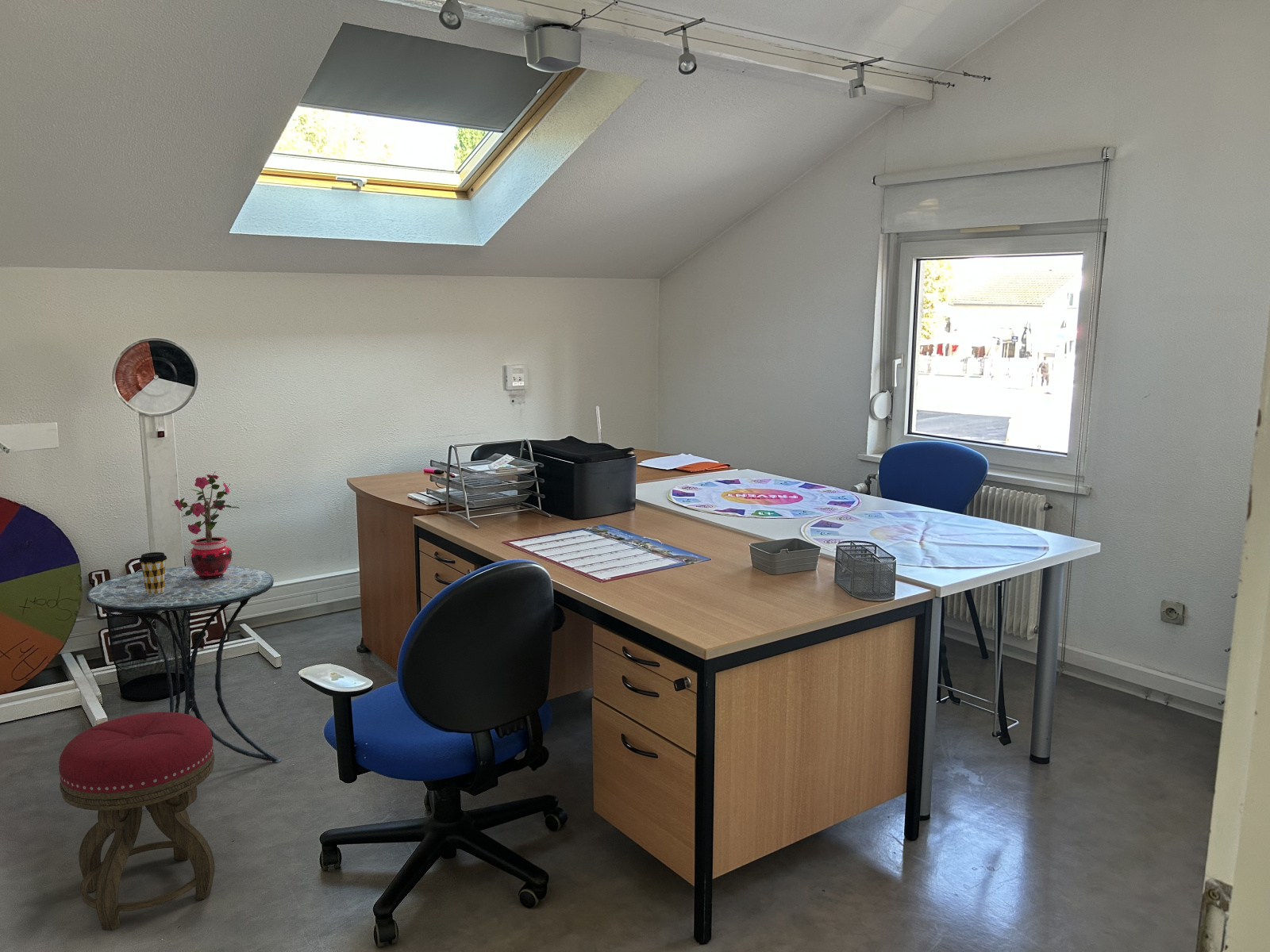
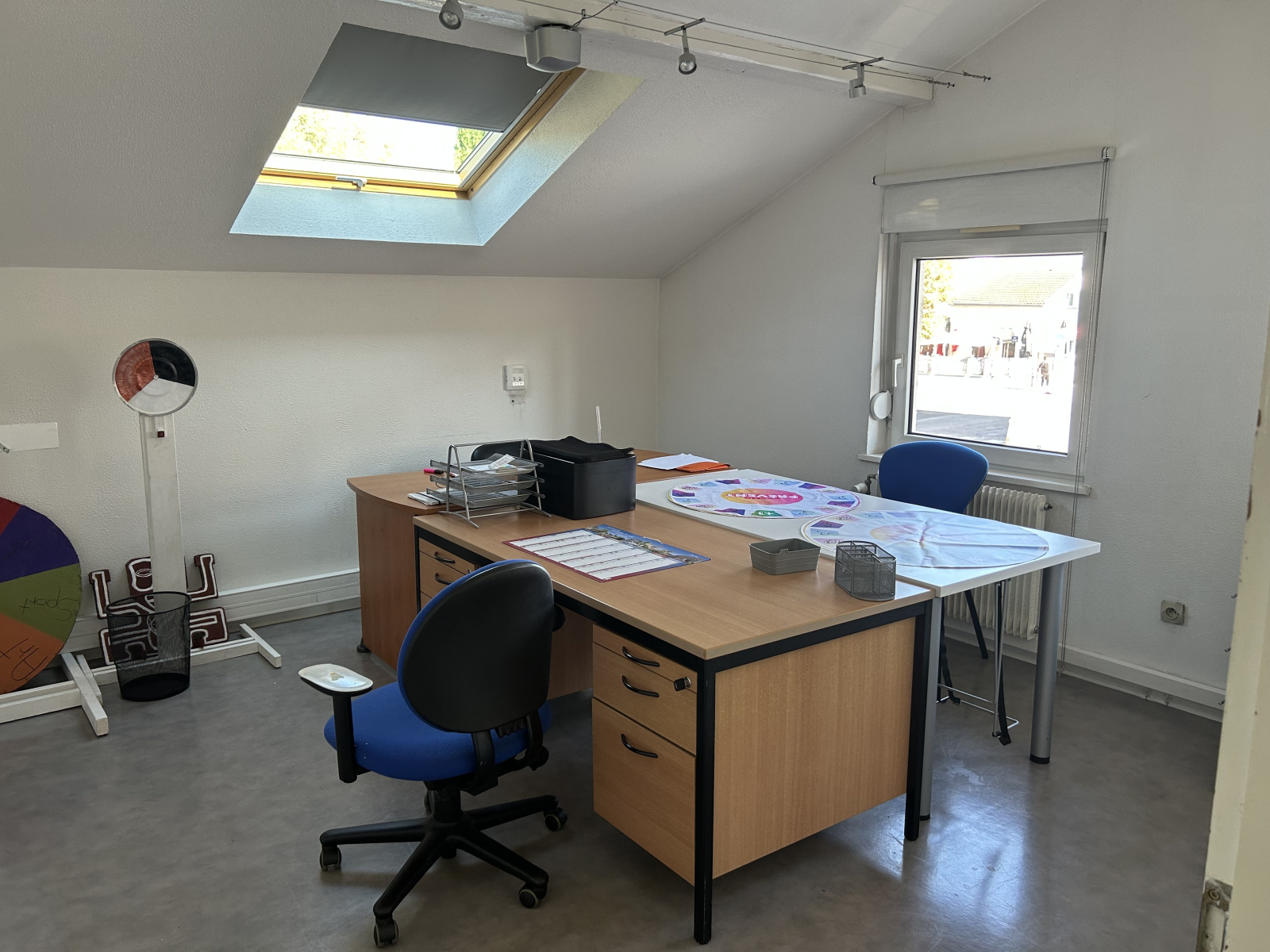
- coffee cup [138,551,167,594]
- potted plant [172,471,241,579]
- side table [86,565,282,812]
- stool [58,711,216,931]
